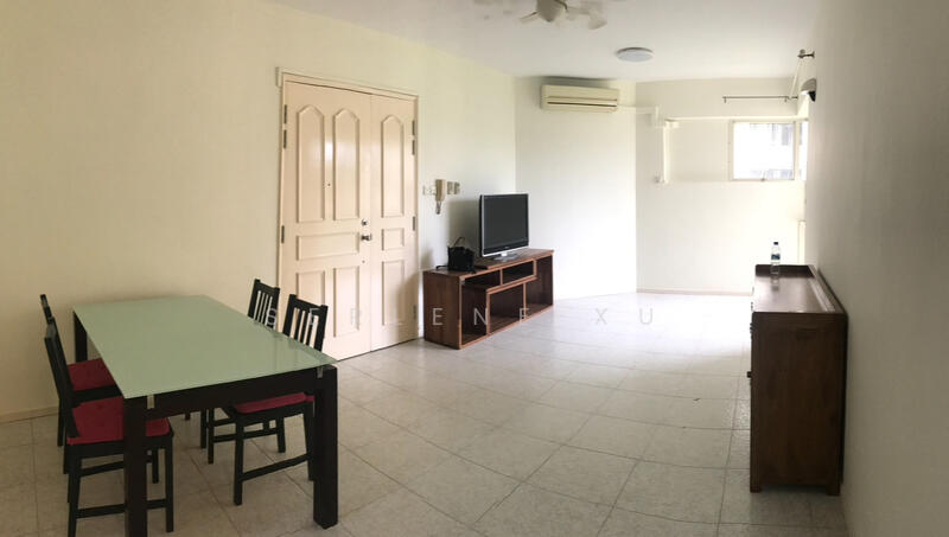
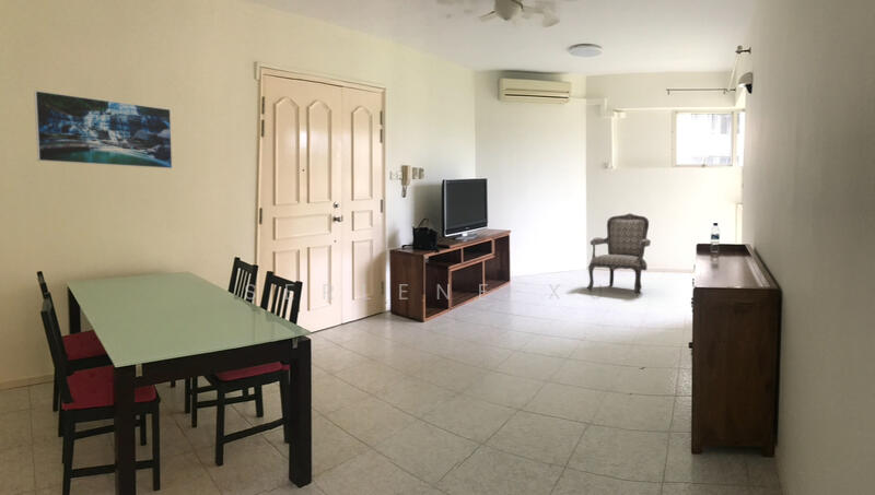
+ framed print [33,90,173,169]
+ armchair [586,212,652,296]
